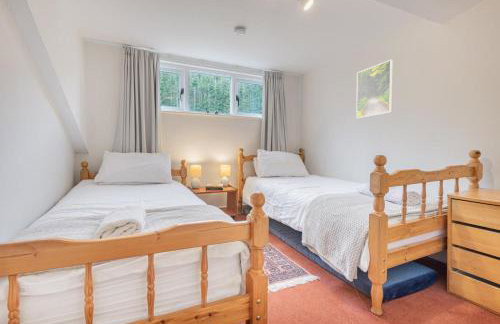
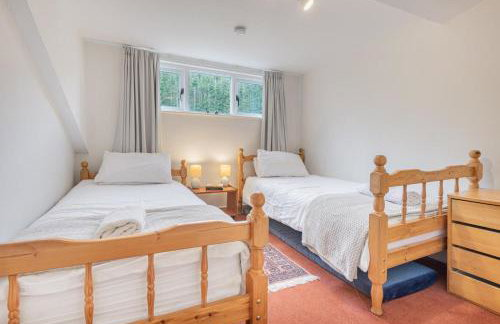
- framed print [355,59,394,119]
